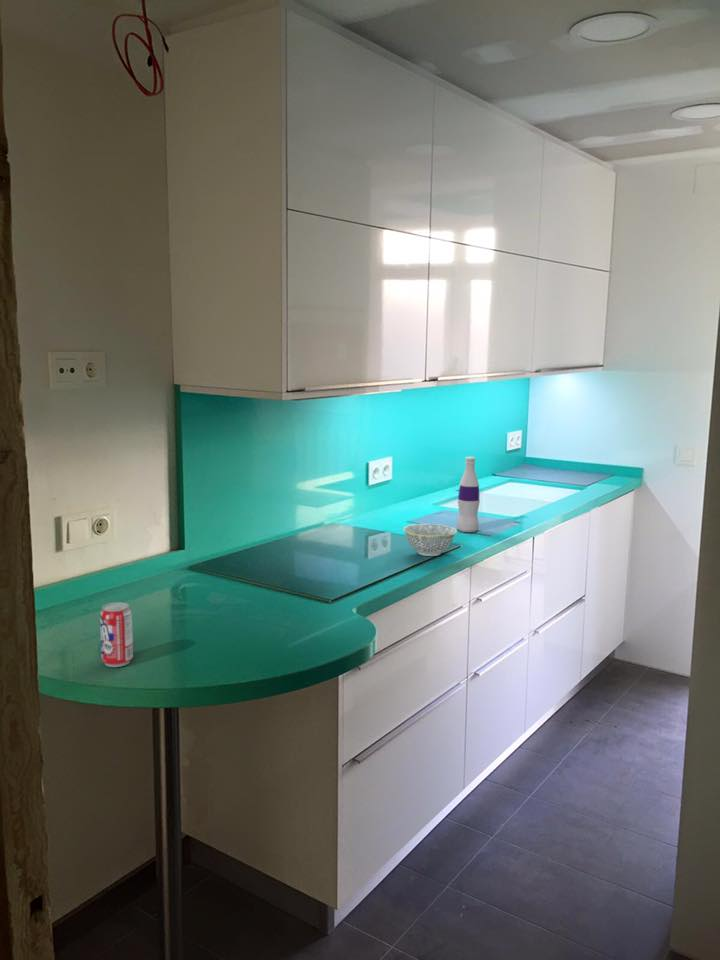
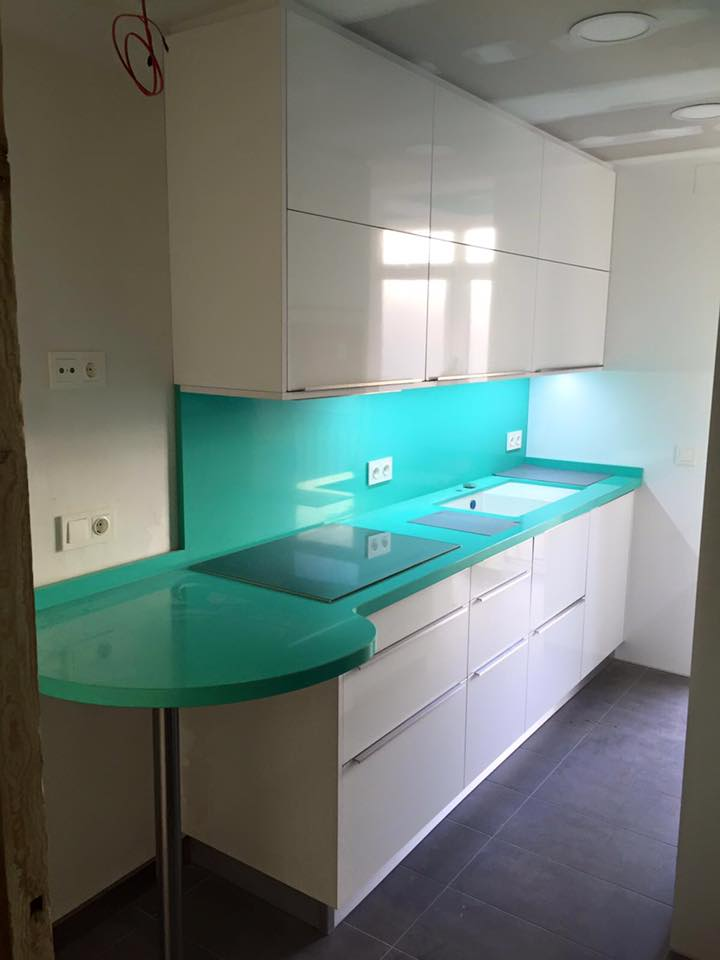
- bowl [403,523,458,557]
- bottle [456,456,481,533]
- beverage can [99,601,134,668]
